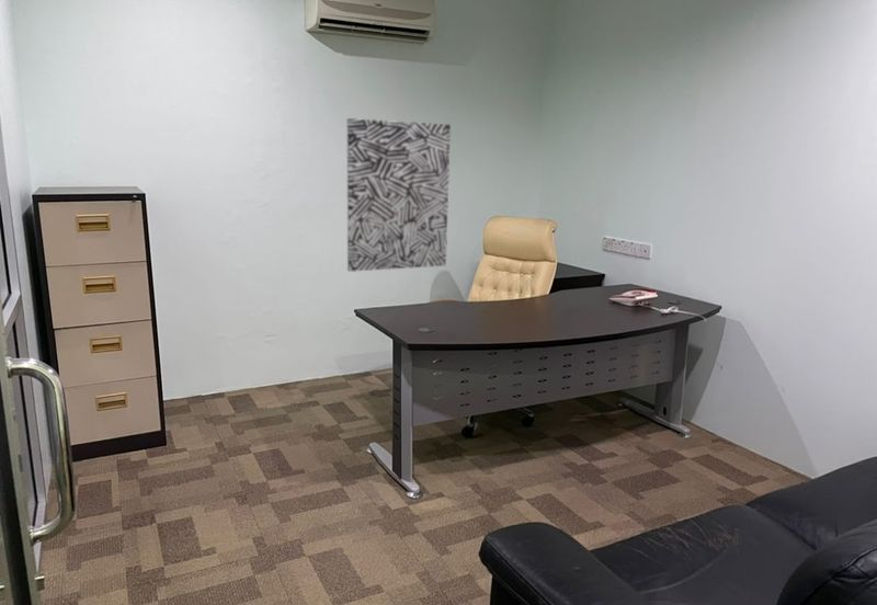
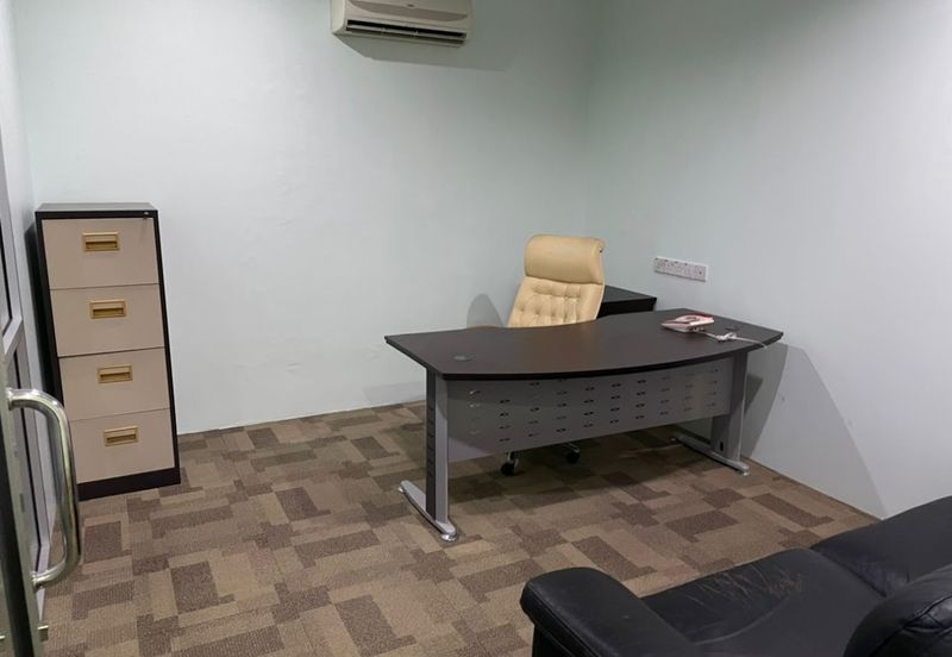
- wall art [346,117,452,273]
